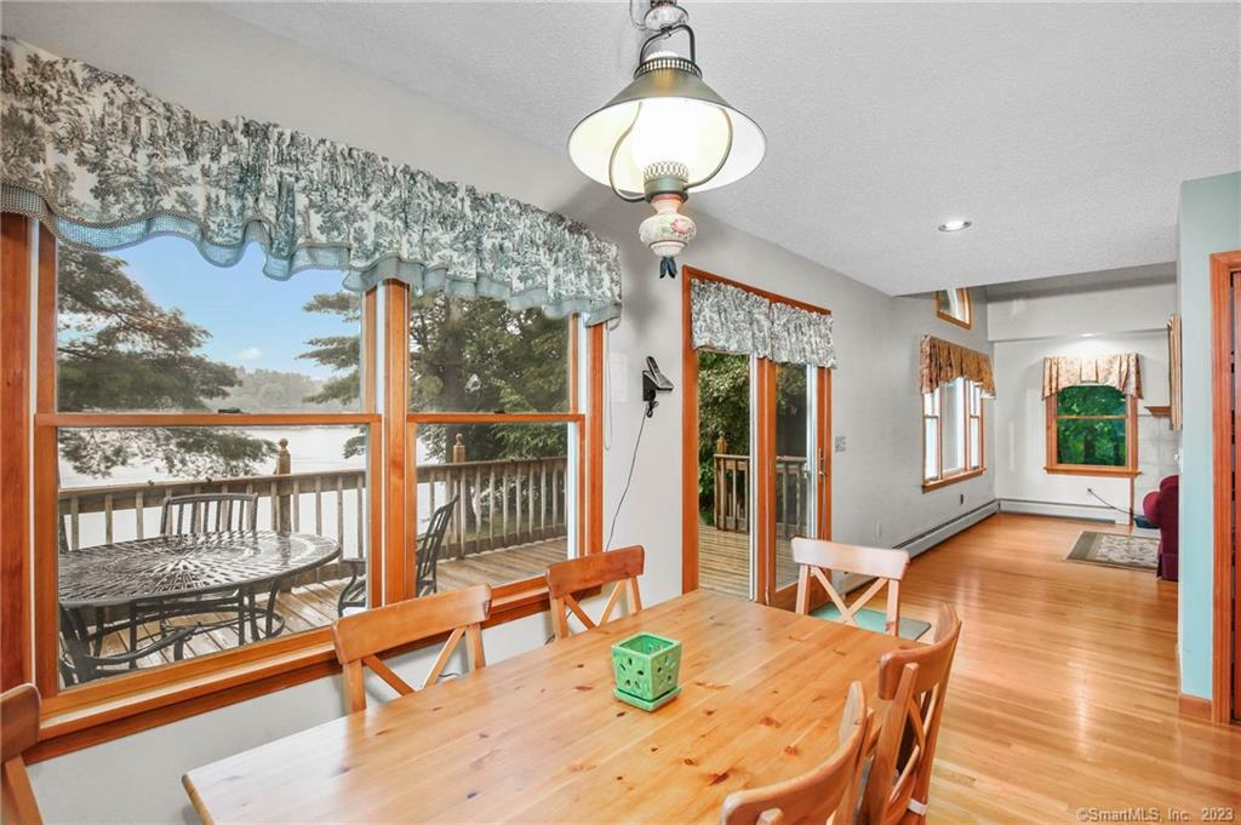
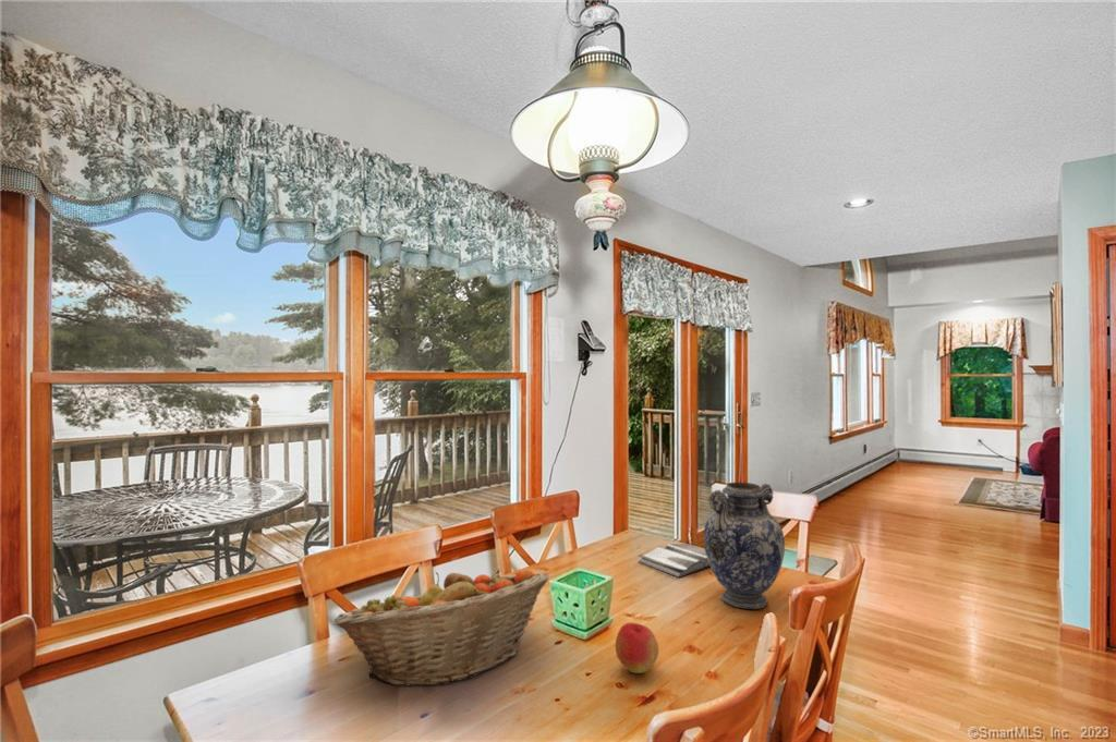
+ fruit basket [333,568,550,688]
+ apple [615,622,659,674]
+ vase [703,482,786,610]
+ hardback book [638,543,709,579]
